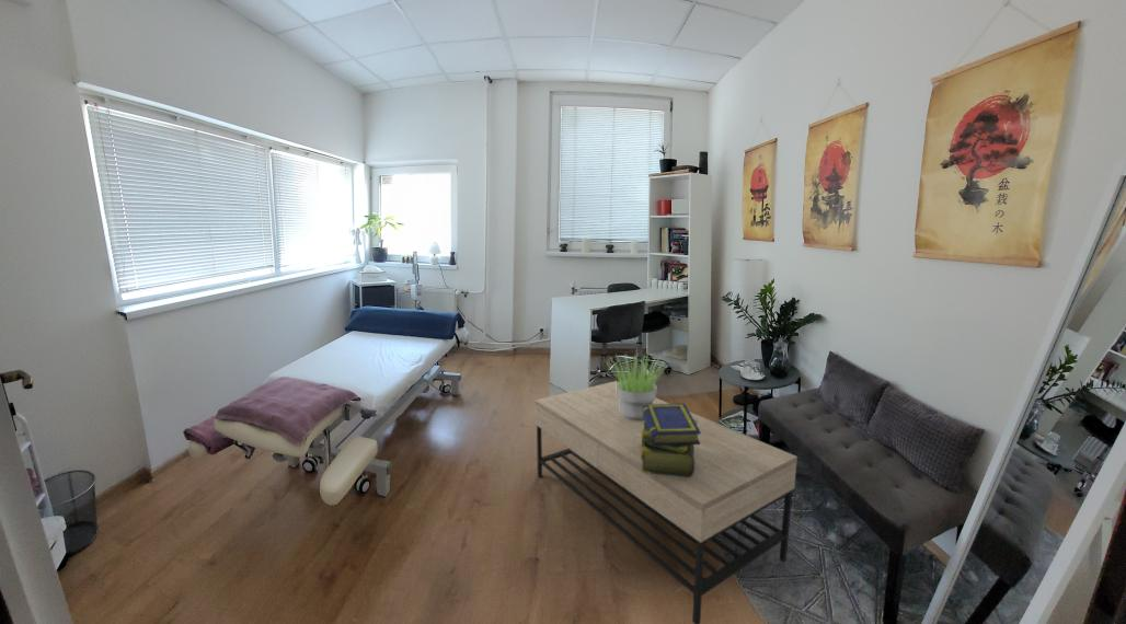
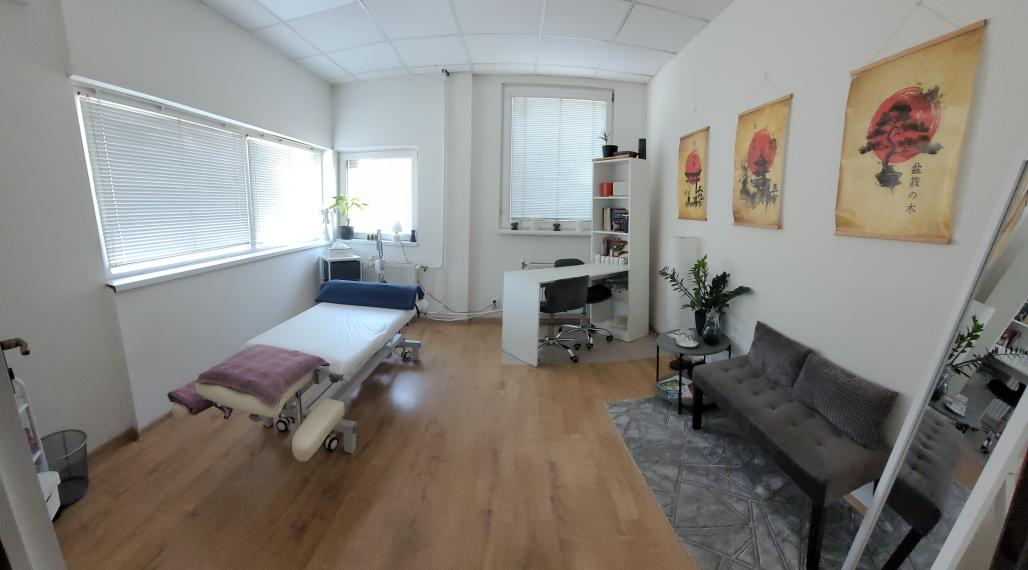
- coffee table [533,380,798,624]
- potted plant [604,351,667,419]
- stack of books [641,403,701,477]
